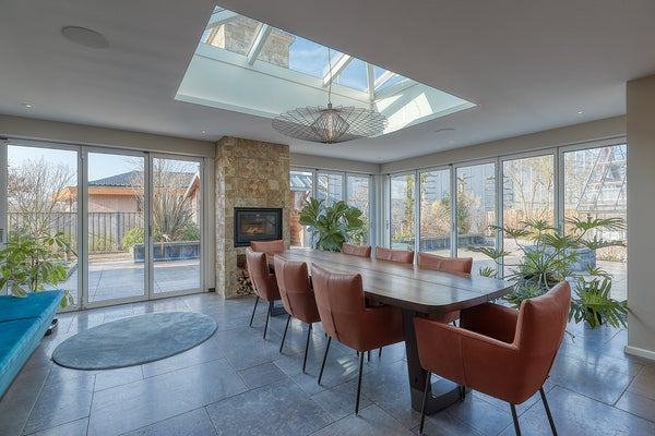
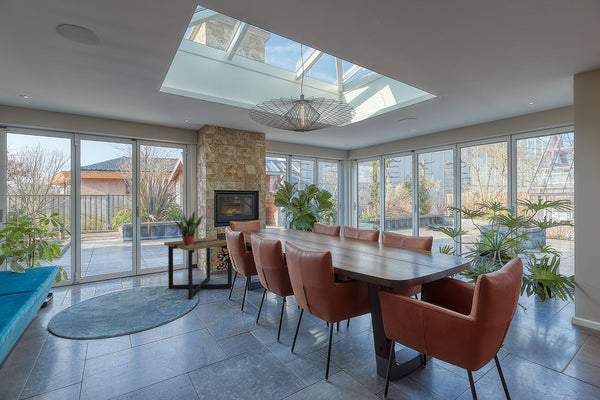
+ side table [163,237,233,300]
+ potted plant [173,210,203,246]
